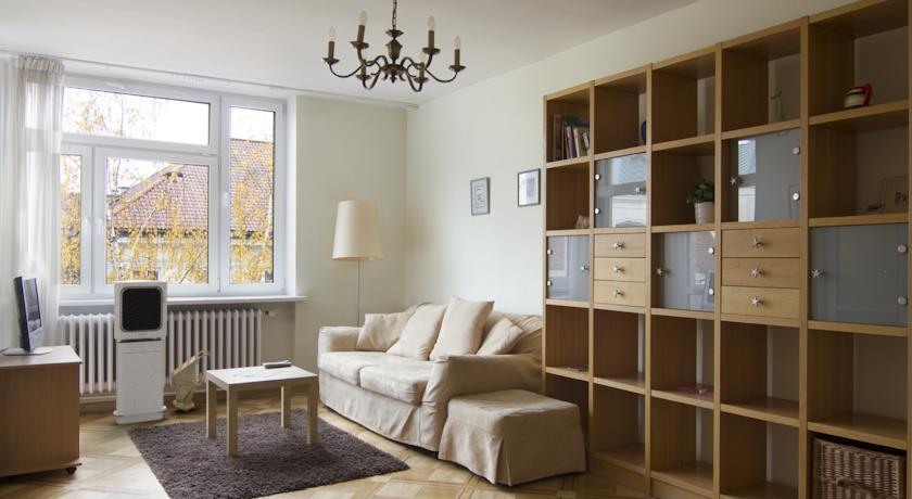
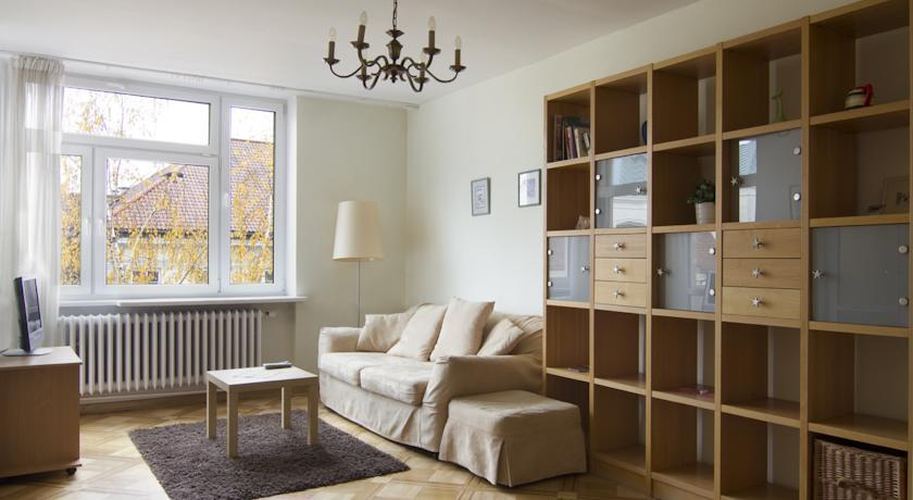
- bag [169,349,213,412]
- air purifier [112,279,168,425]
